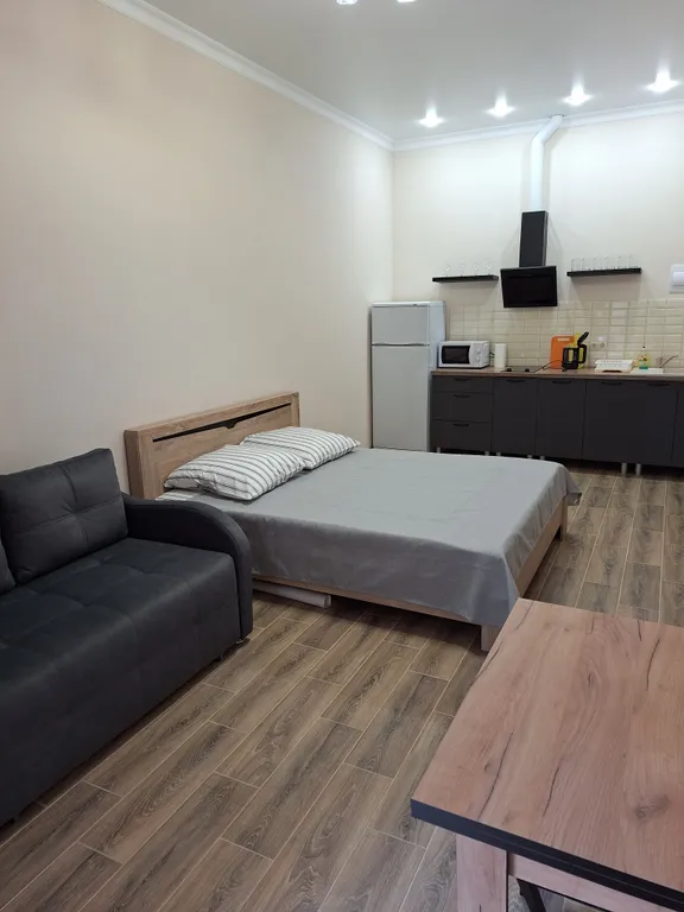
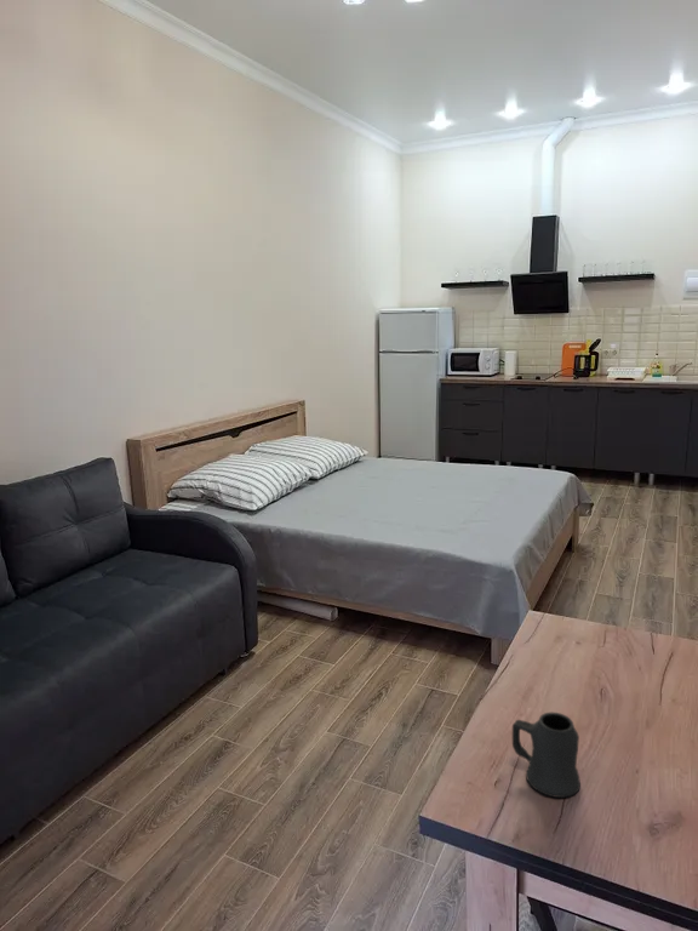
+ mug [511,712,582,799]
